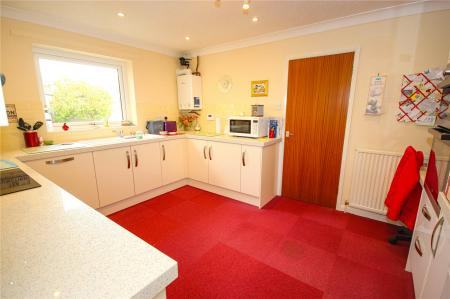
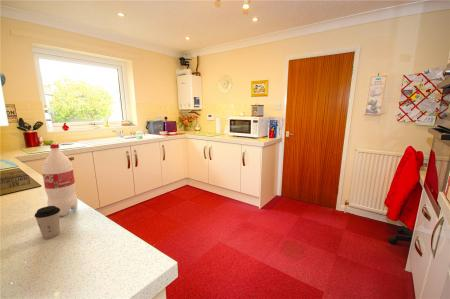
+ coffee cup [33,205,61,240]
+ bottle [41,143,78,217]
